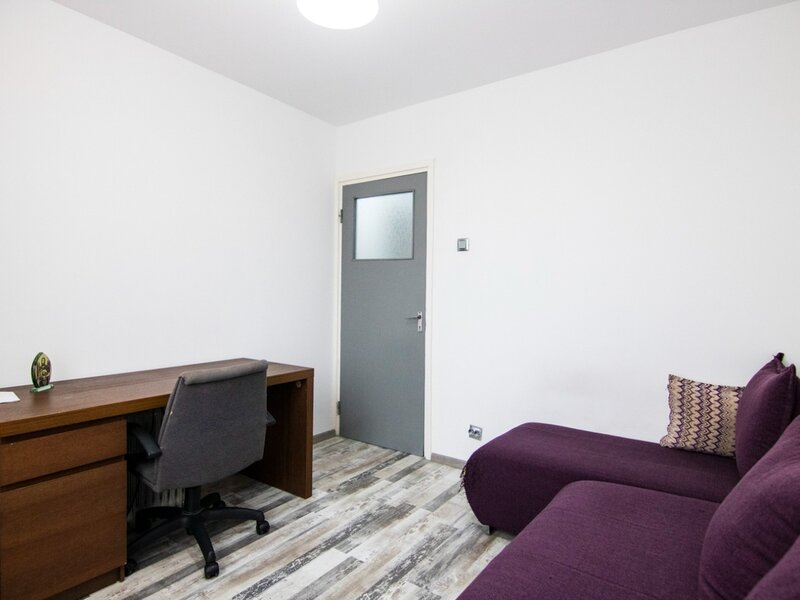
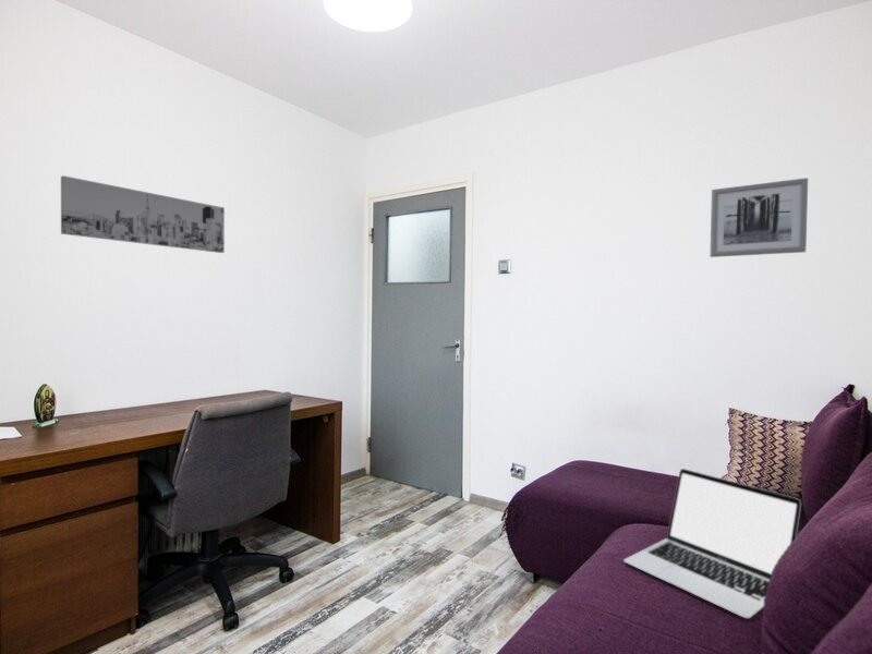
+ laptop [622,468,802,619]
+ wall art [708,177,809,258]
+ wall art [60,174,226,254]
